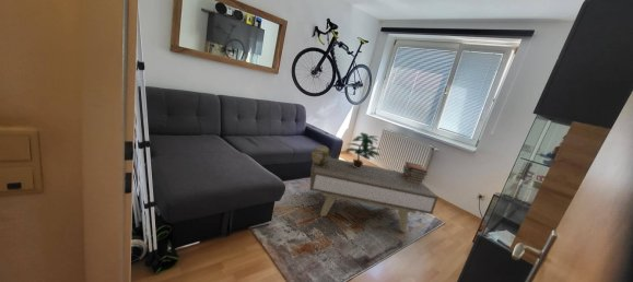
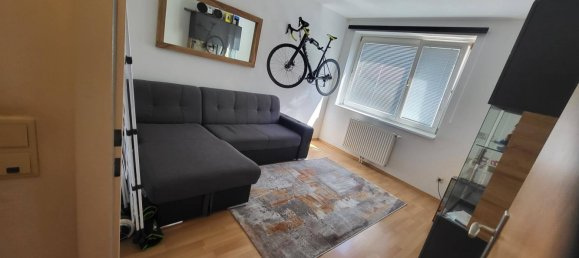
- potted plant [344,131,380,168]
- book stack [402,161,429,184]
- decorative sphere [310,144,332,165]
- coffee table [309,157,439,233]
